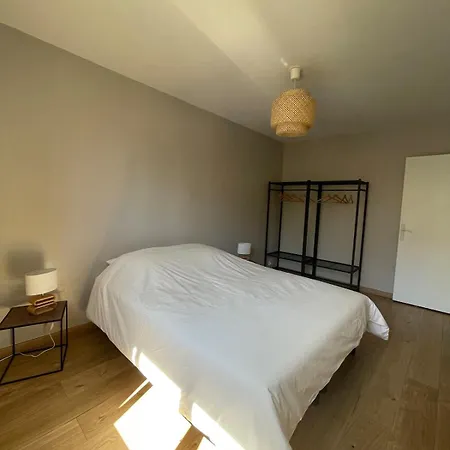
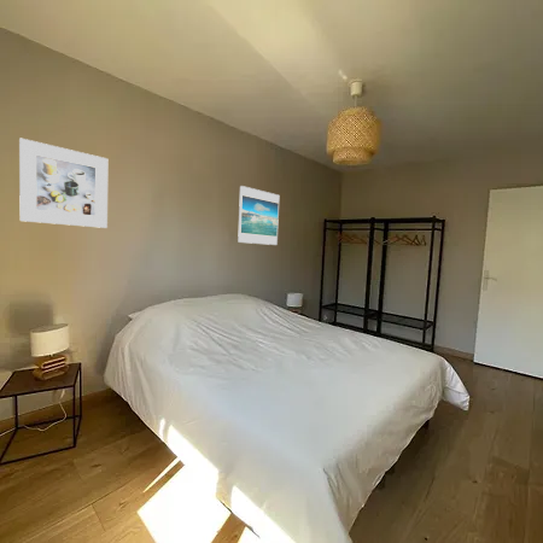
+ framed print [18,138,109,229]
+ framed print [237,185,280,246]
